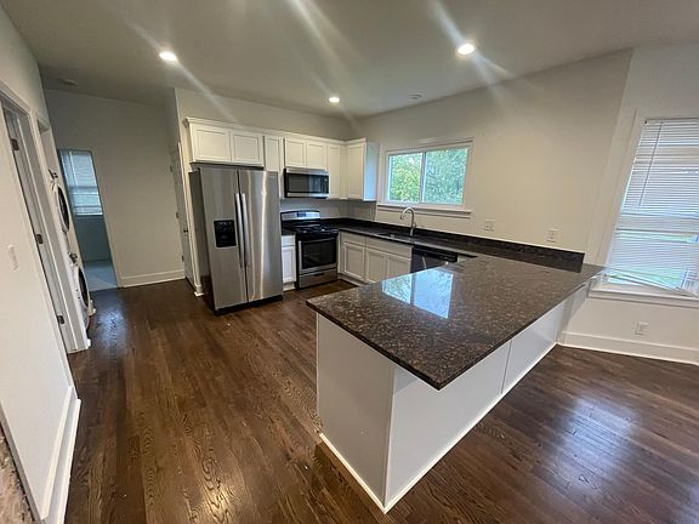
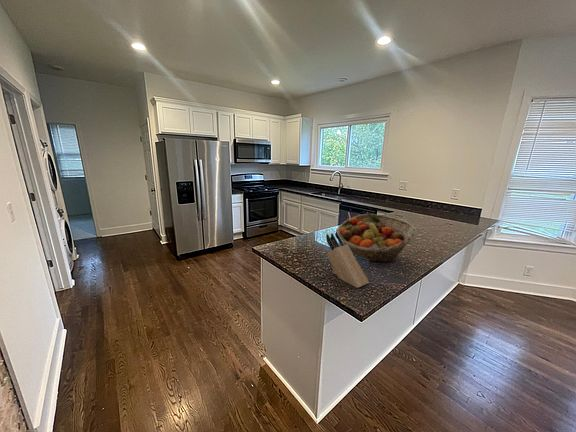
+ knife block [325,231,370,289]
+ fruit basket [335,213,417,263]
